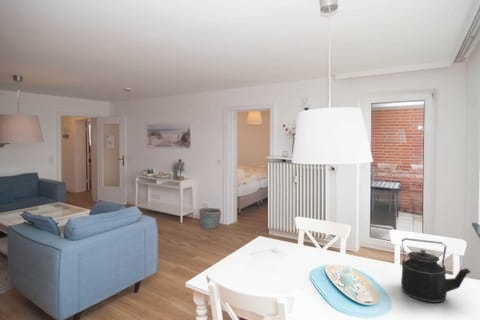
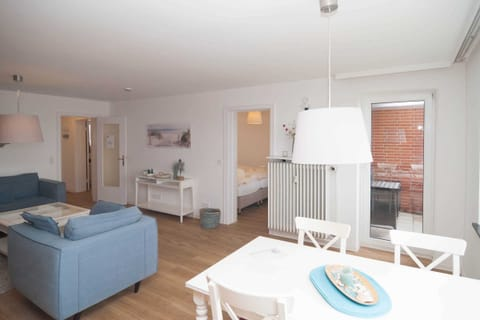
- kettle [400,237,472,304]
